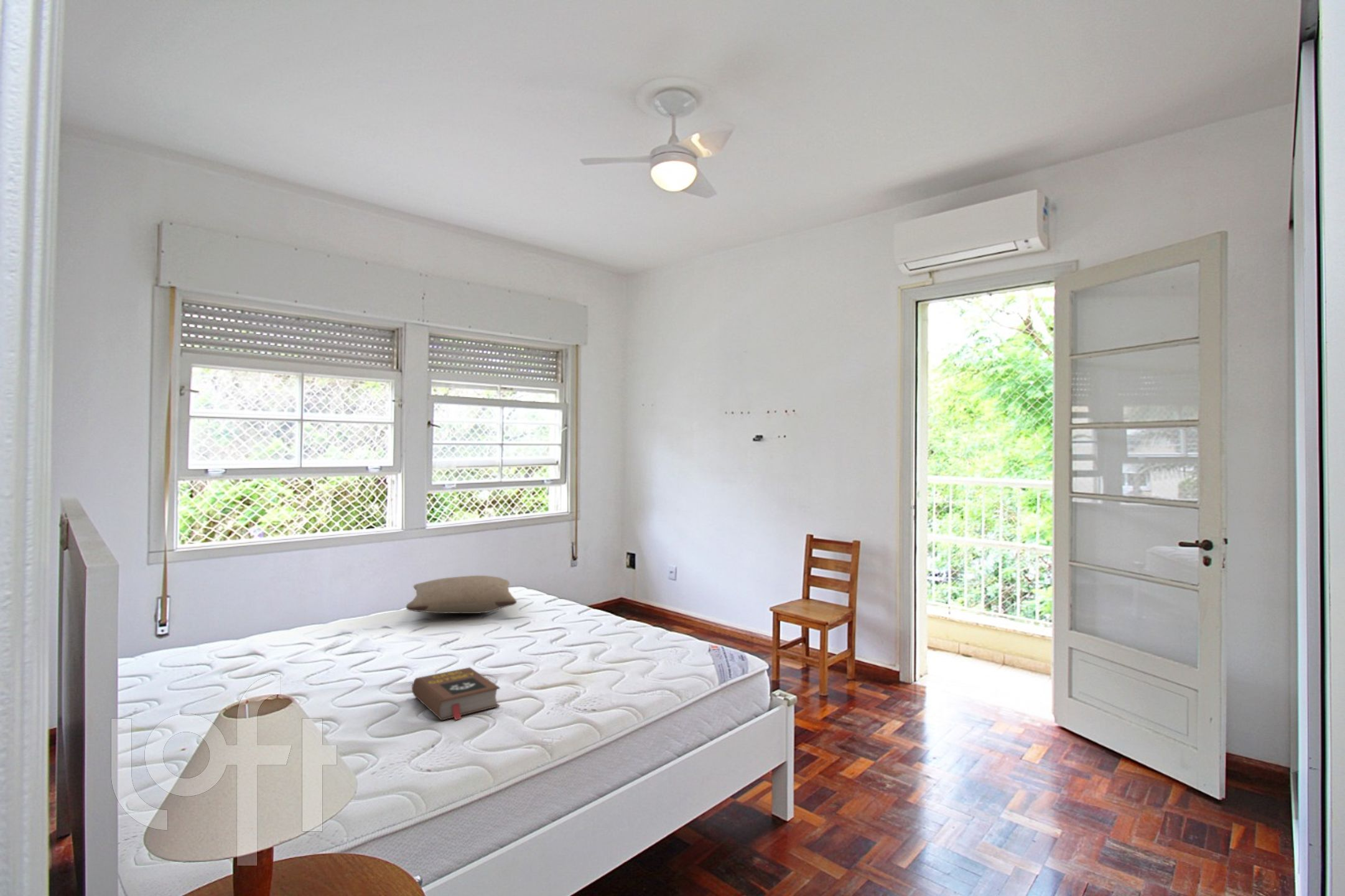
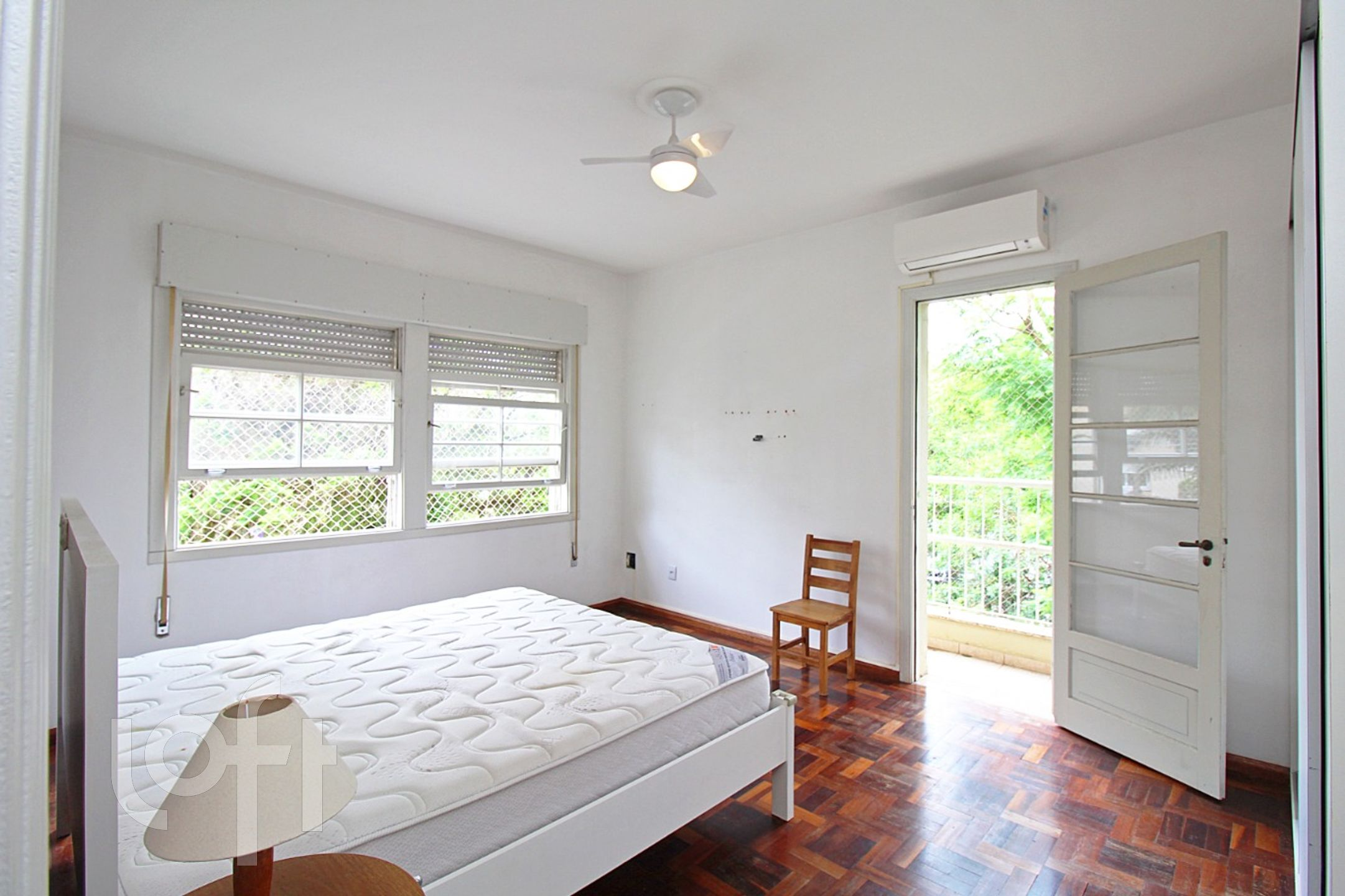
- book [411,666,501,721]
- pillow [406,575,518,614]
